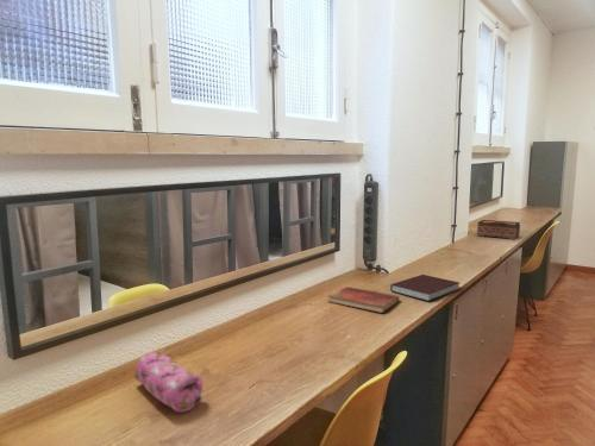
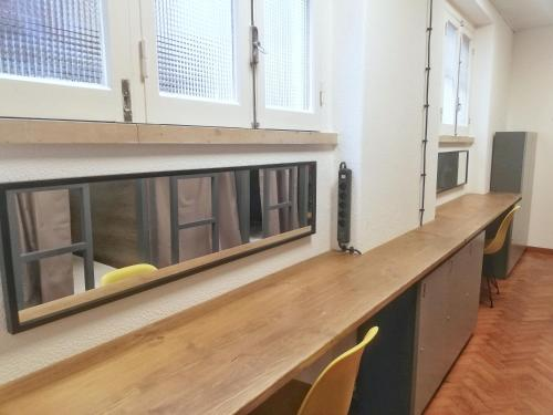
- tissue box [476,219,521,240]
- pencil case [133,350,203,413]
- diary [326,285,401,314]
- notebook [389,274,461,302]
